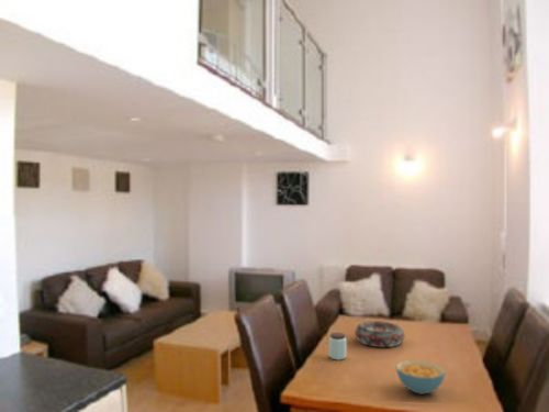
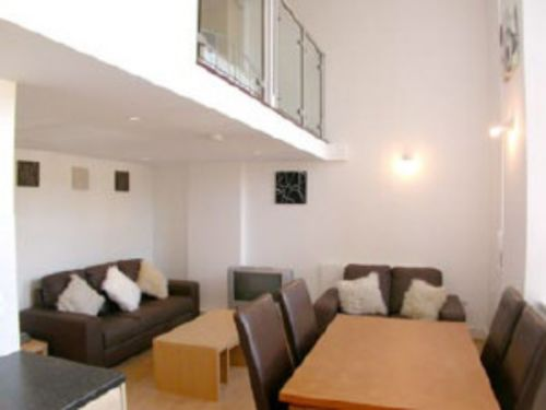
- cereal bowl [394,359,447,396]
- decorative bowl [354,320,405,348]
- peanut butter [328,332,348,361]
